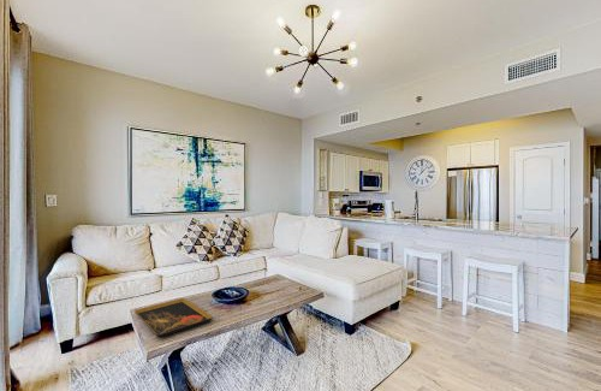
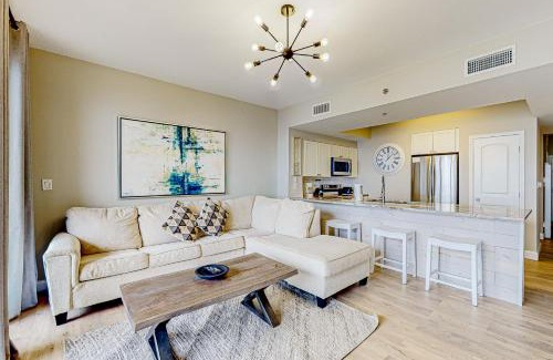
- decorative tray [133,297,214,339]
